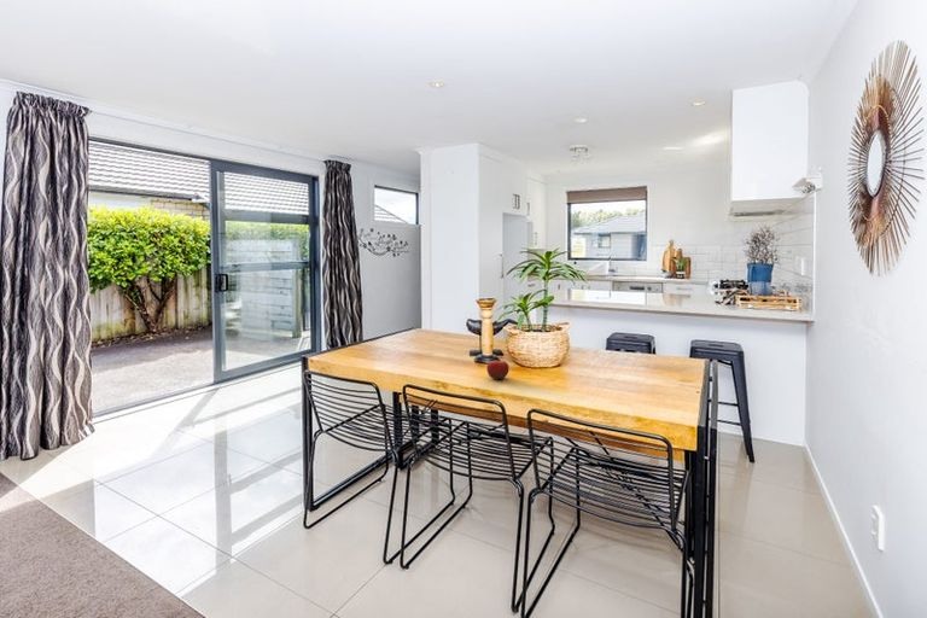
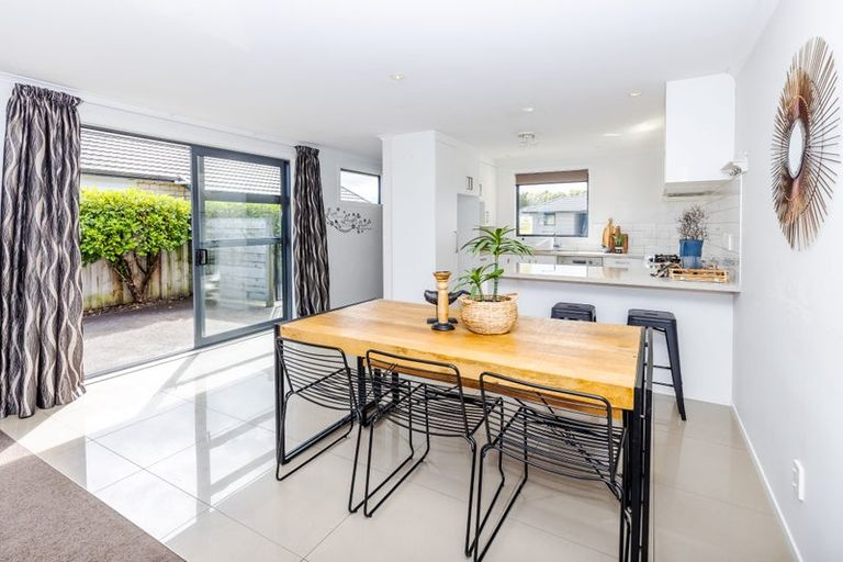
- fruit [485,356,511,380]
